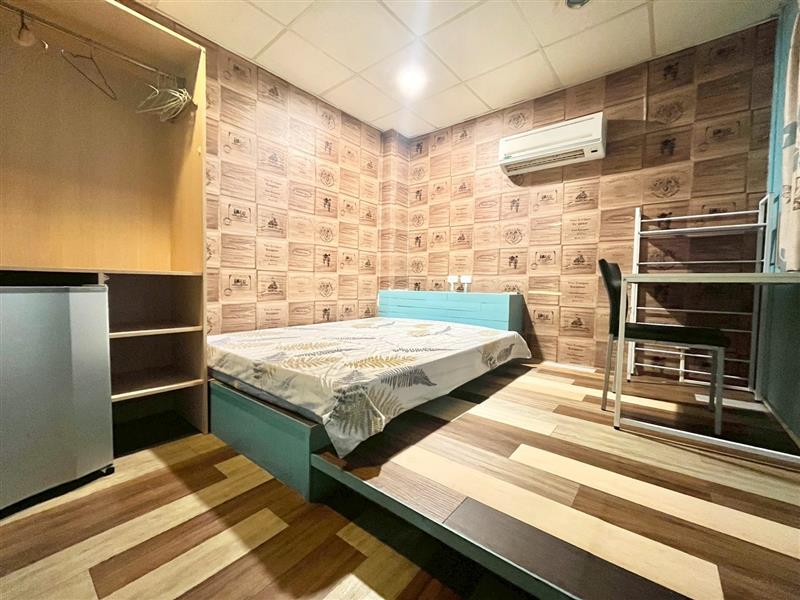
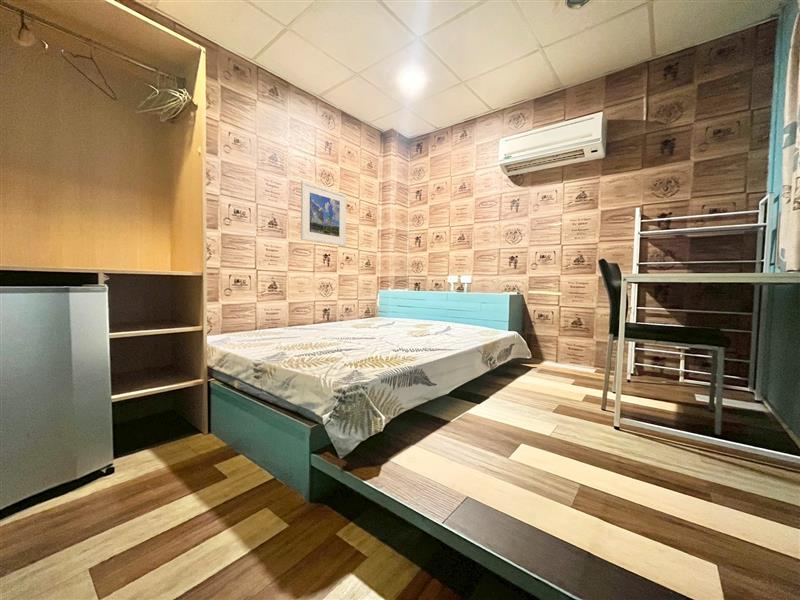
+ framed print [300,180,347,247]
